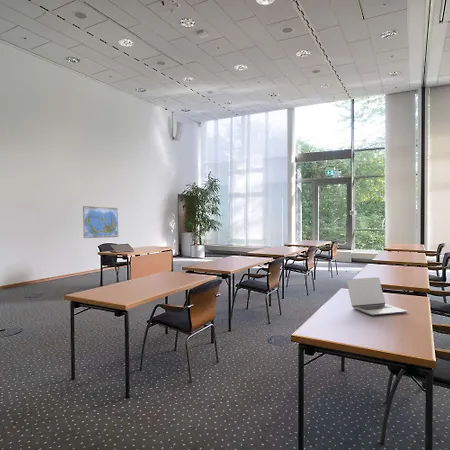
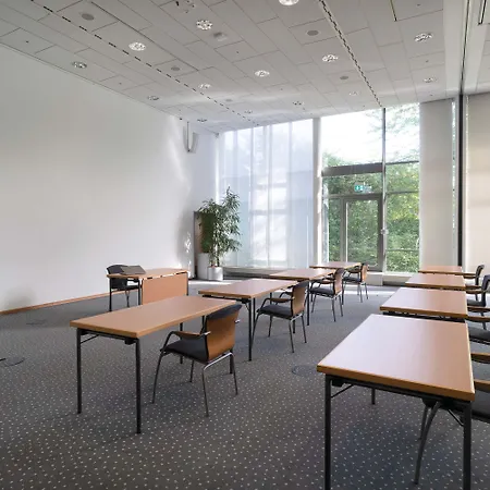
- world map [82,205,119,239]
- laptop [345,277,408,316]
